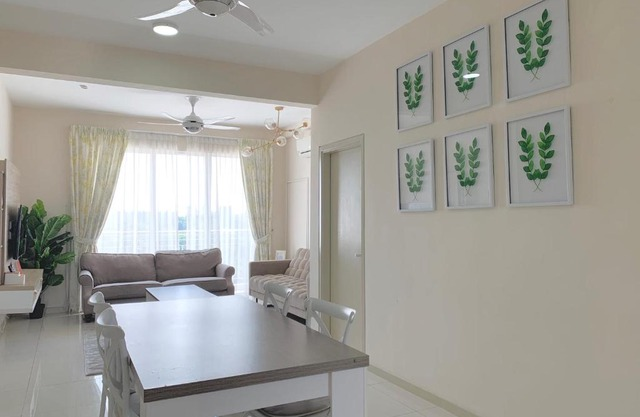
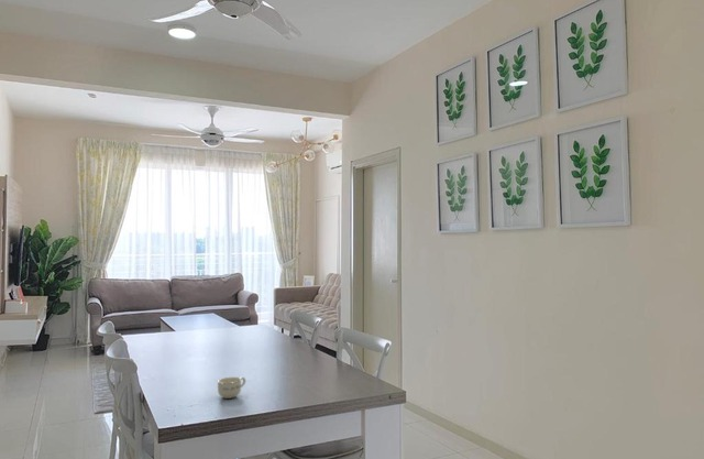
+ cup [217,376,246,400]
